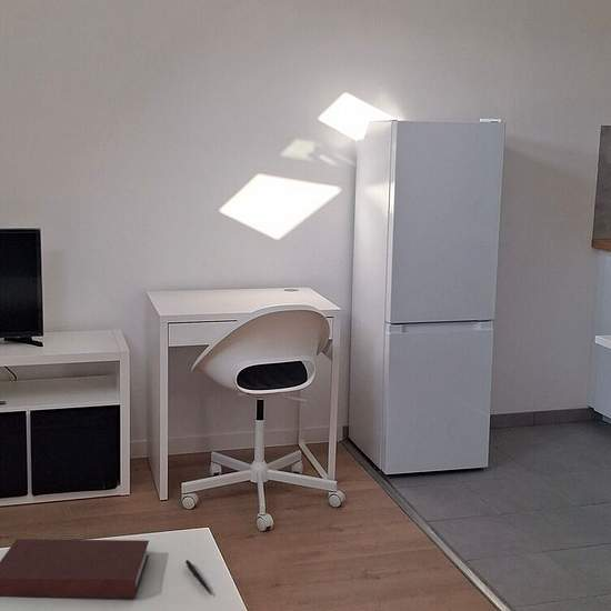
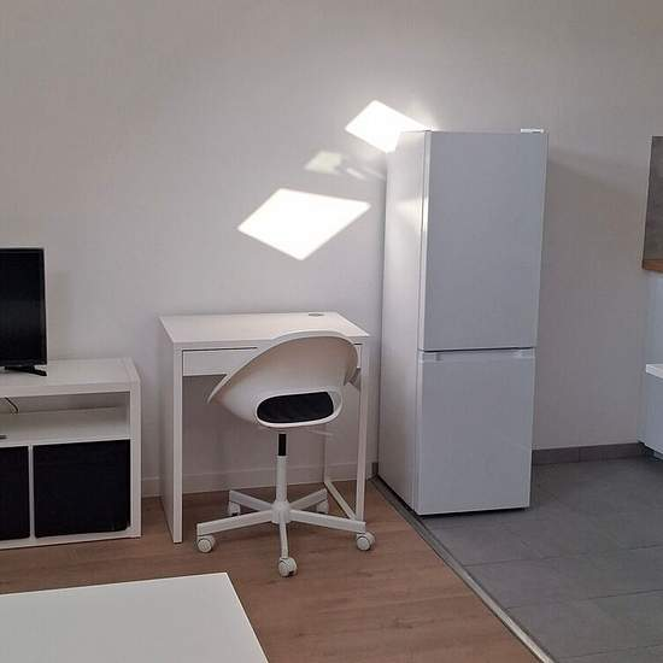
- pen [184,559,212,595]
- notebook [0,538,150,599]
